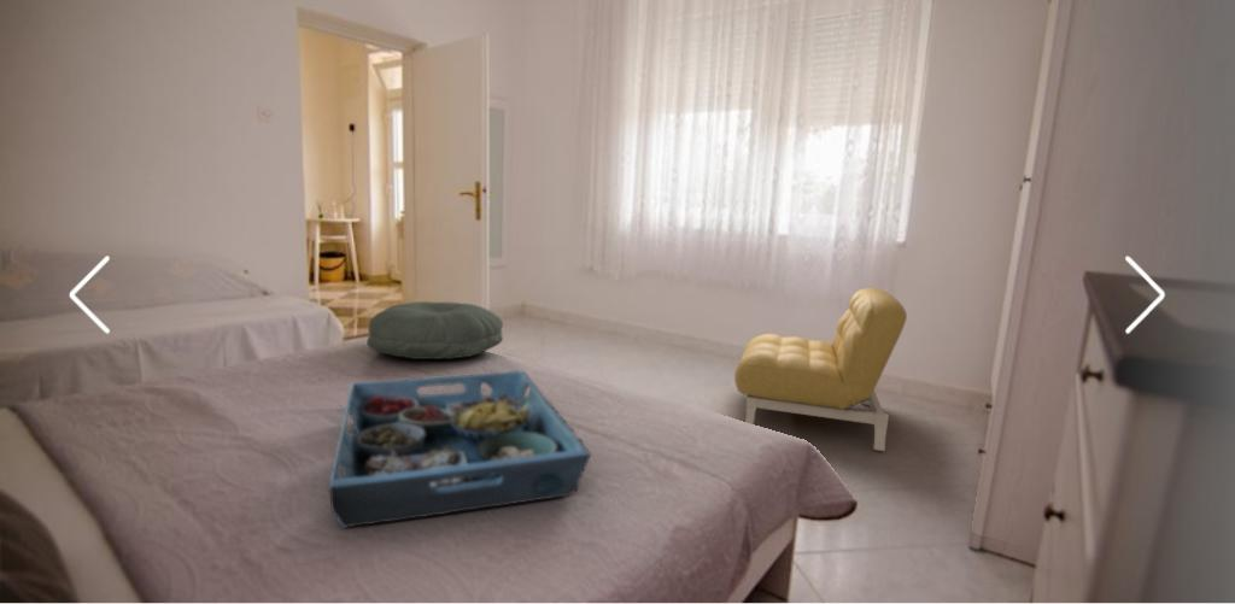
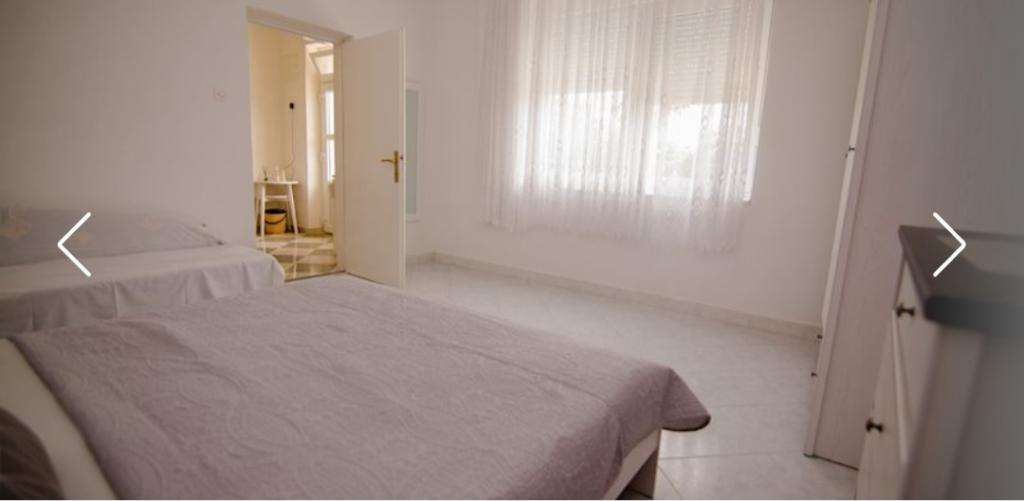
- pillow [365,300,504,360]
- serving tray [328,370,592,529]
- armchair [733,287,908,452]
